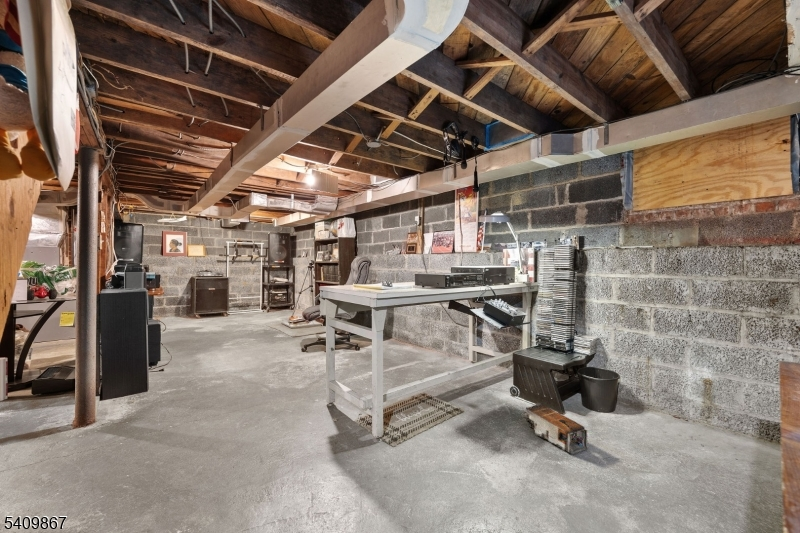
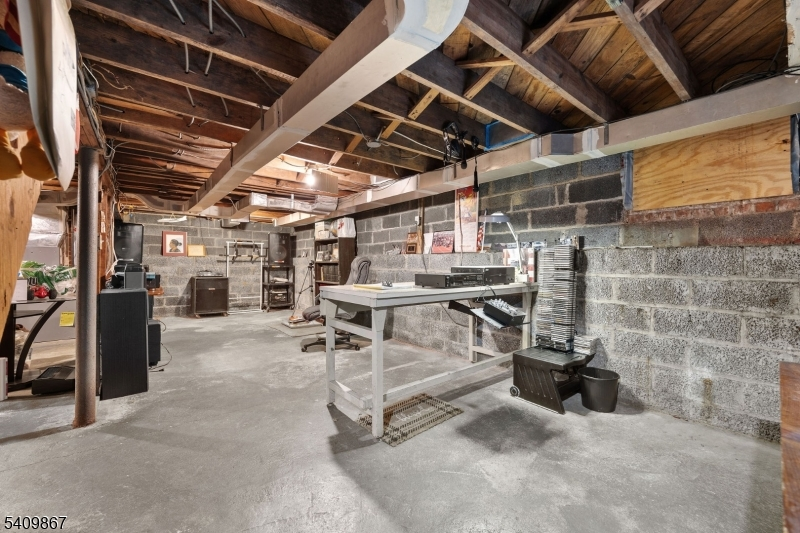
- cardboard box [522,402,589,456]
